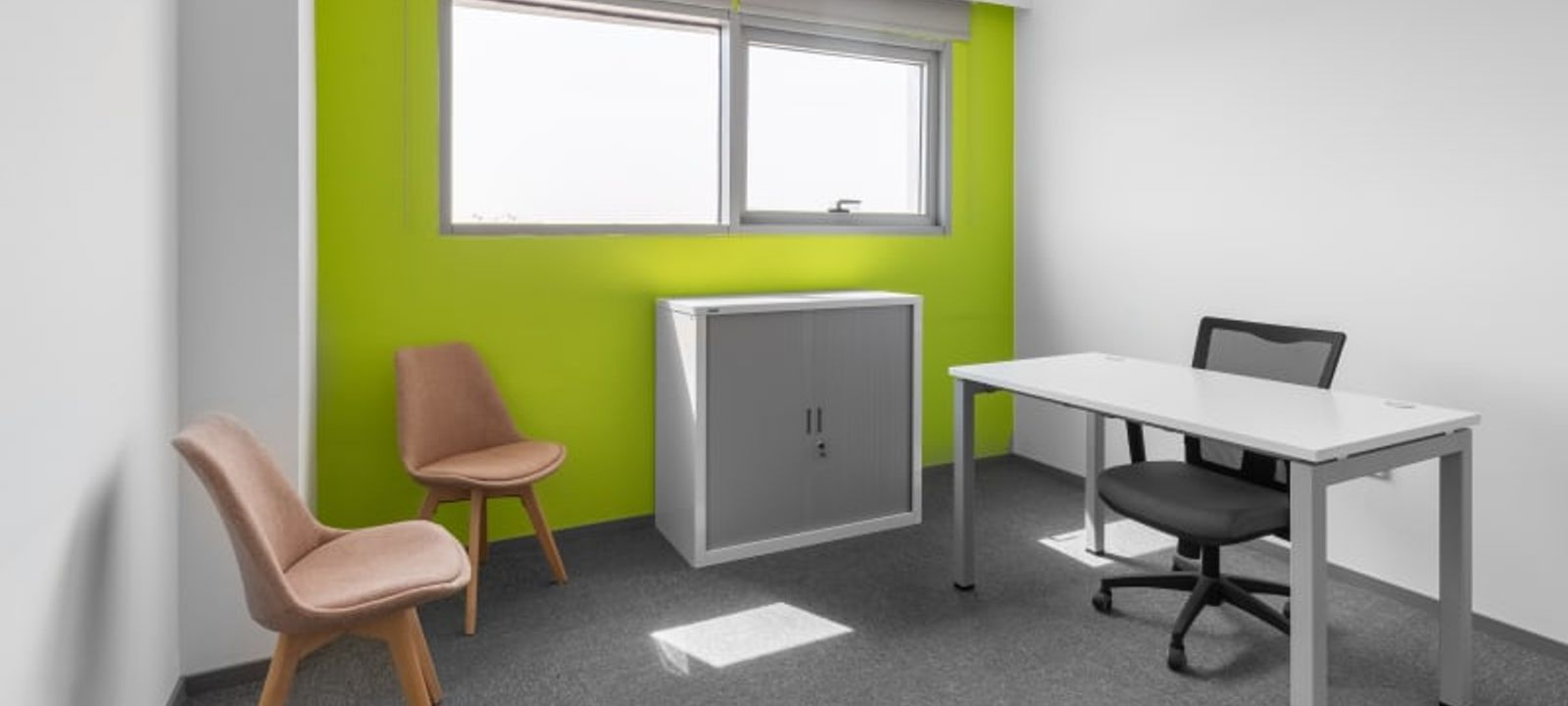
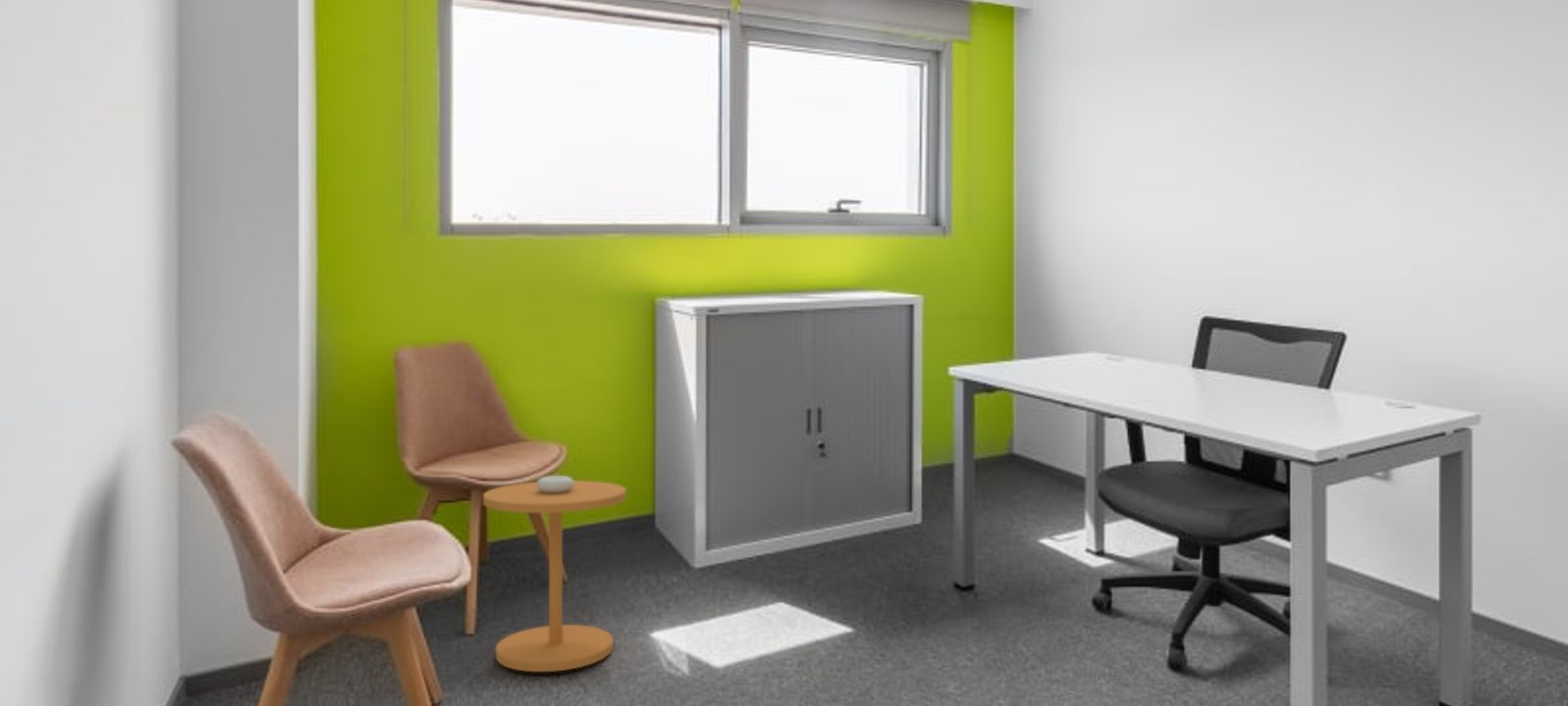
+ side table [482,475,627,673]
